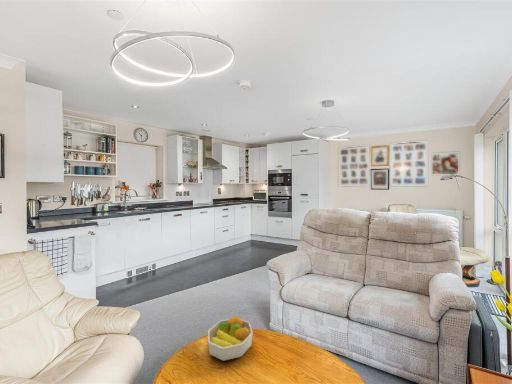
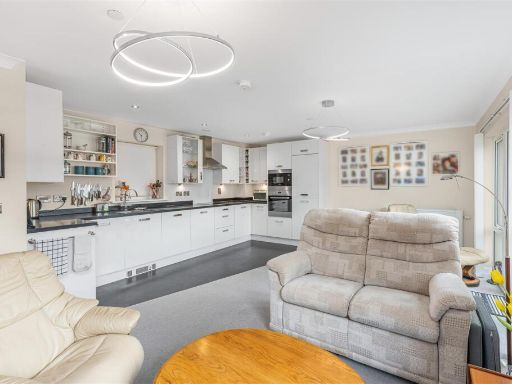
- fruit bowl [207,315,254,362]
